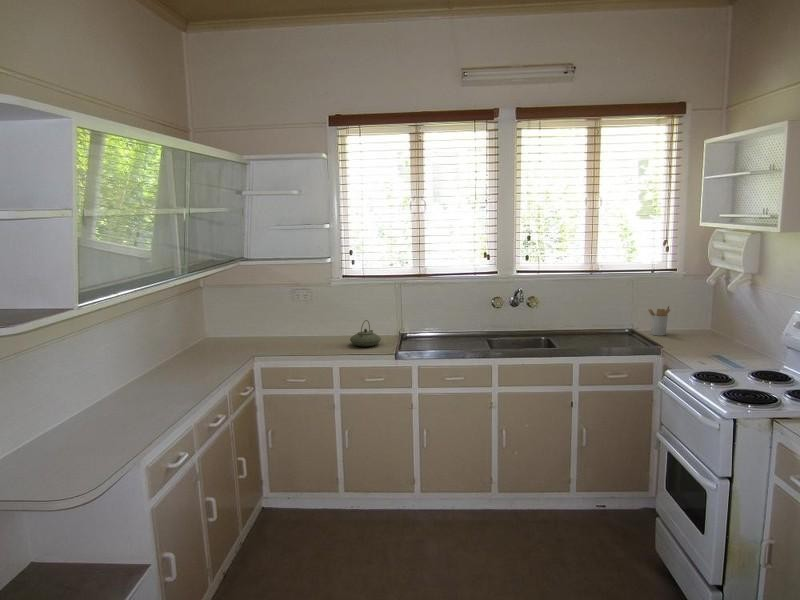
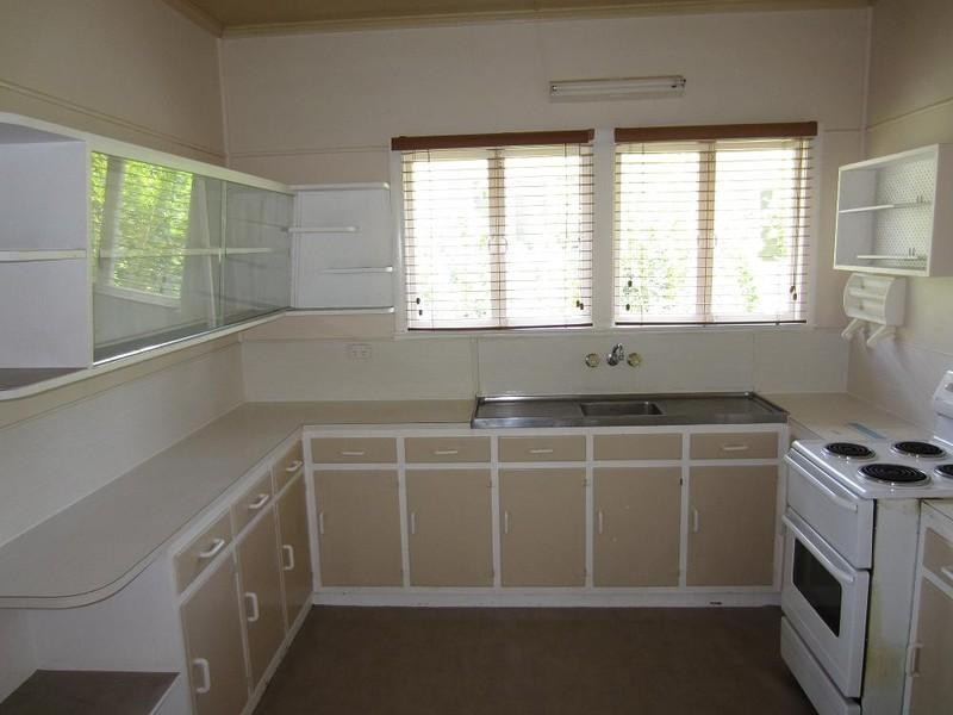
- utensil holder [647,305,671,337]
- teapot [349,319,382,347]
